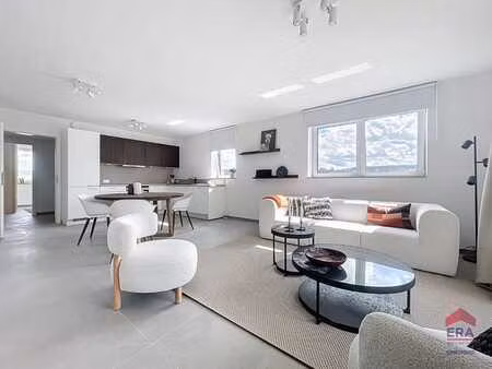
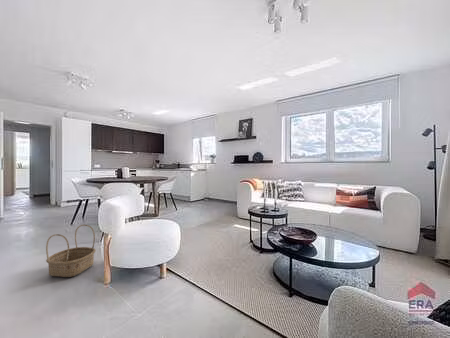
+ basket [45,224,97,278]
